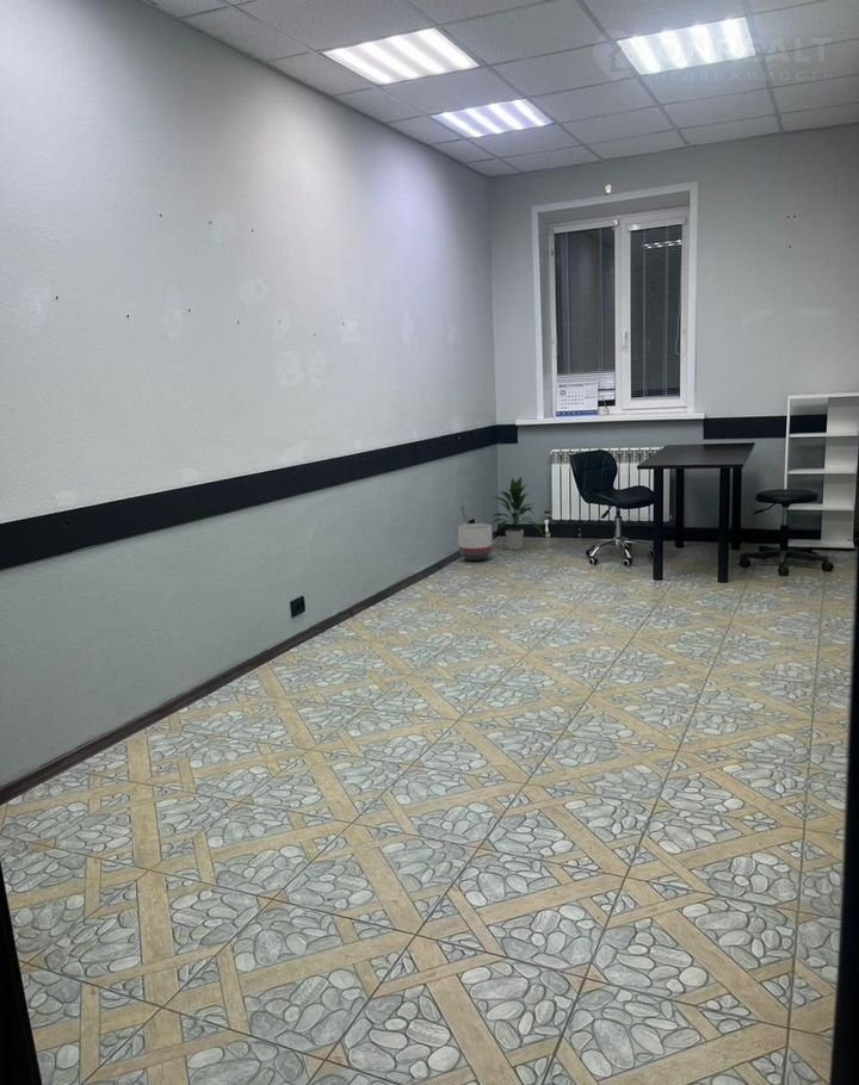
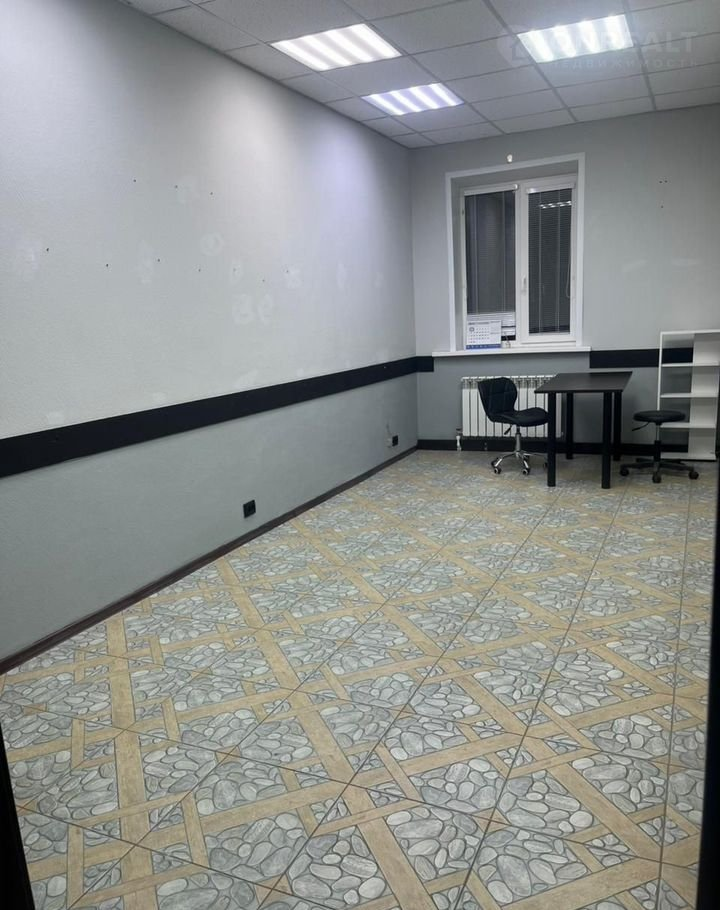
- indoor plant [489,476,544,551]
- planter [457,522,494,562]
